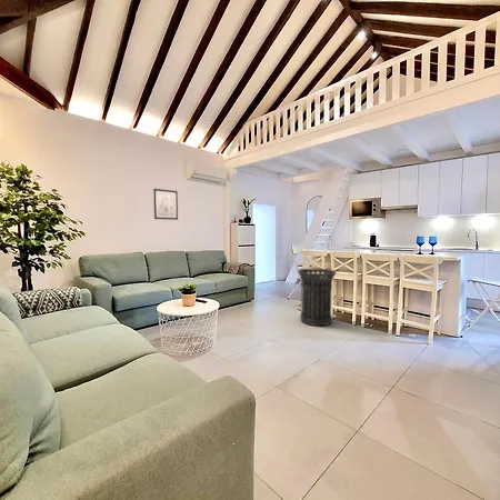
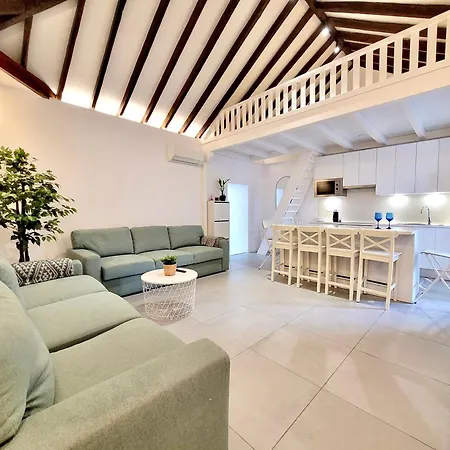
- trash can [297,268,338,327]
- wall art [152,188,179,221]
